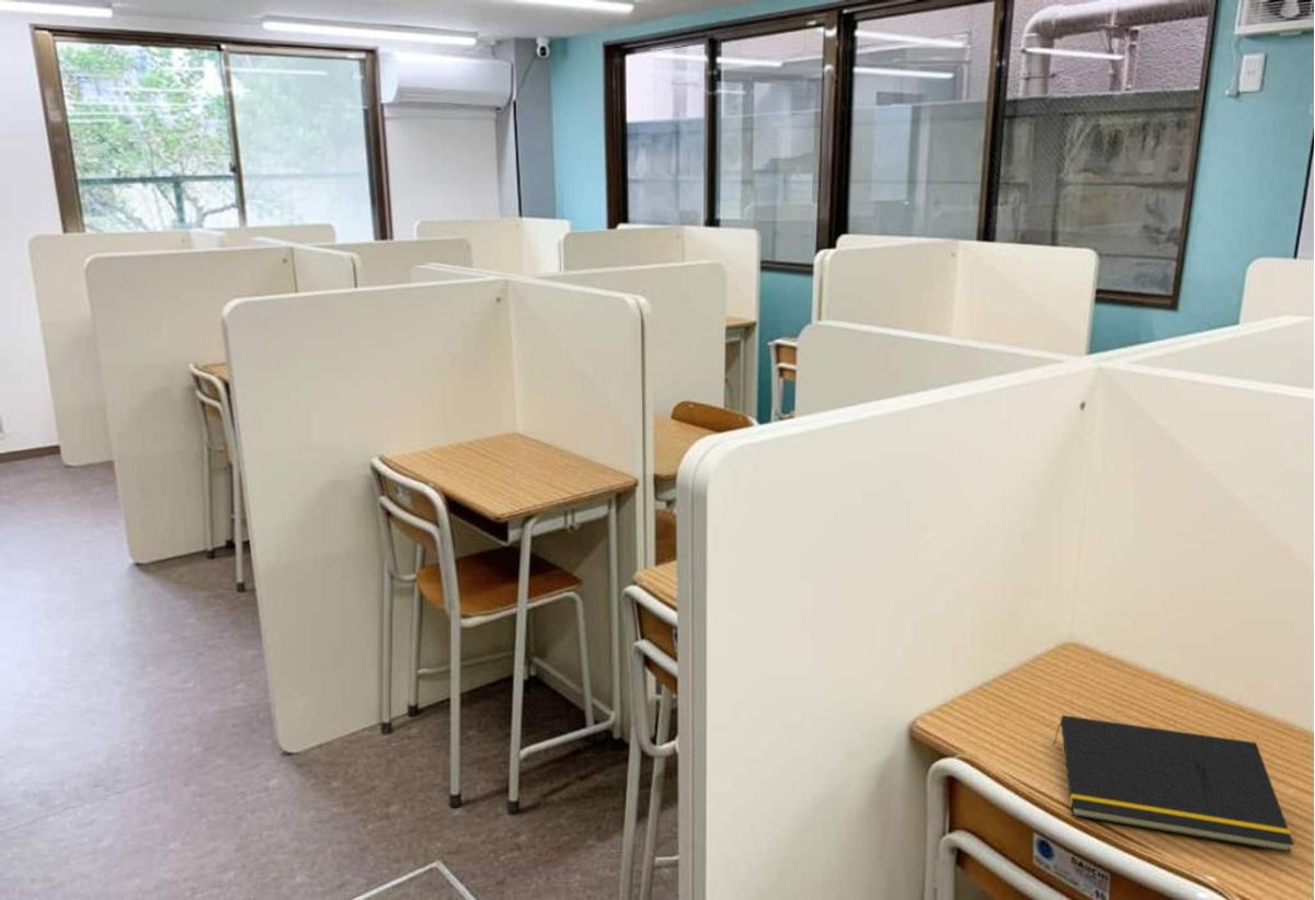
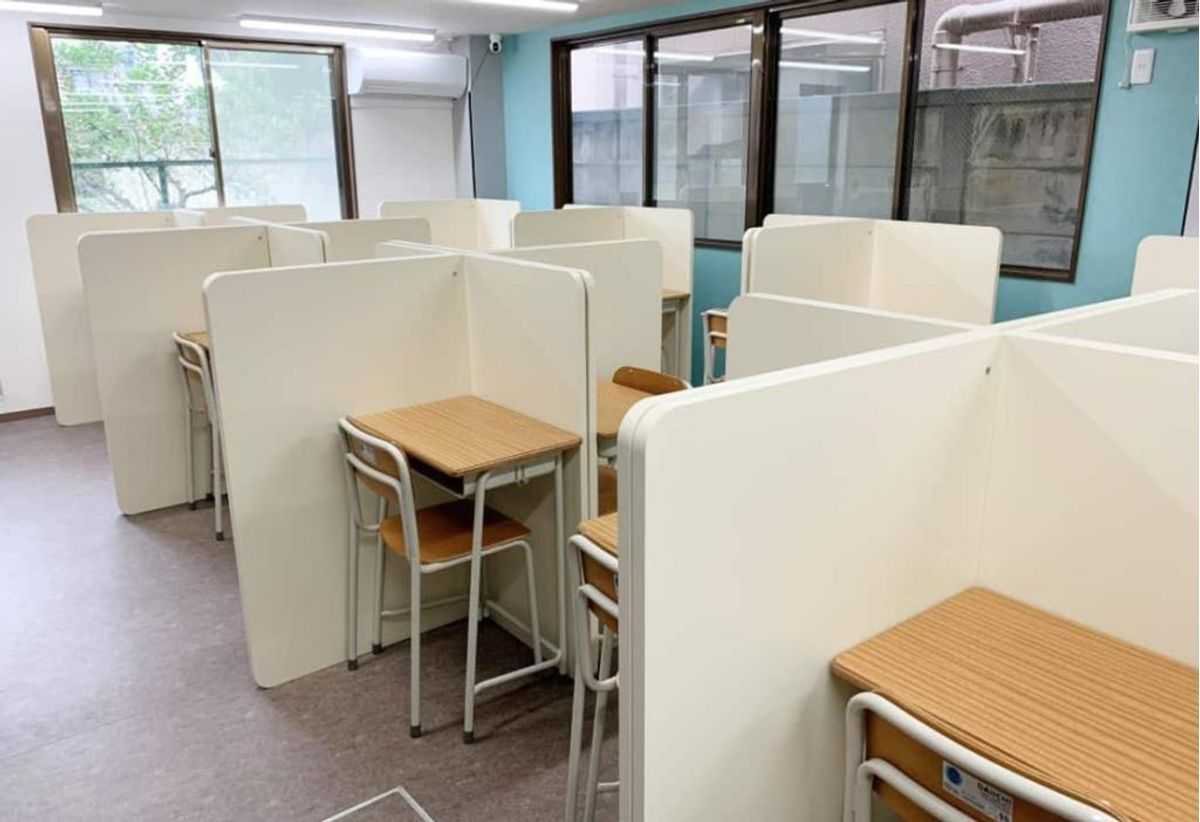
- notepad [1052,714,1295,854]
